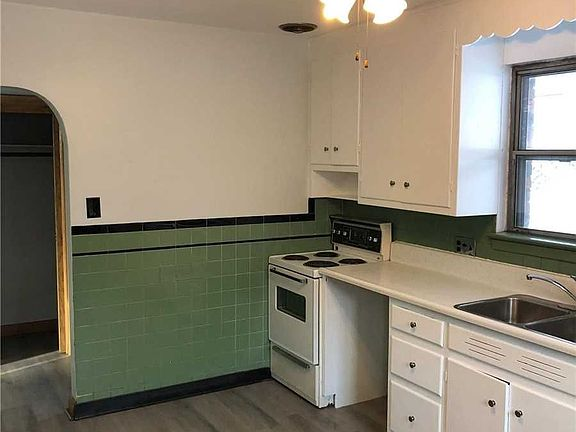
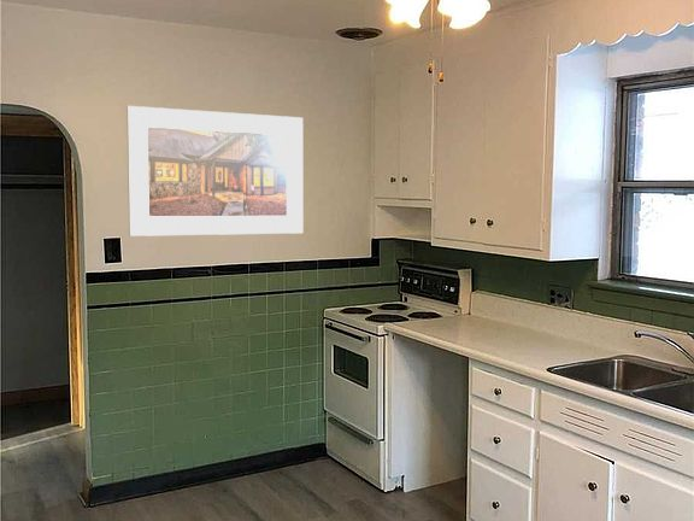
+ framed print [125,105,304,238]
